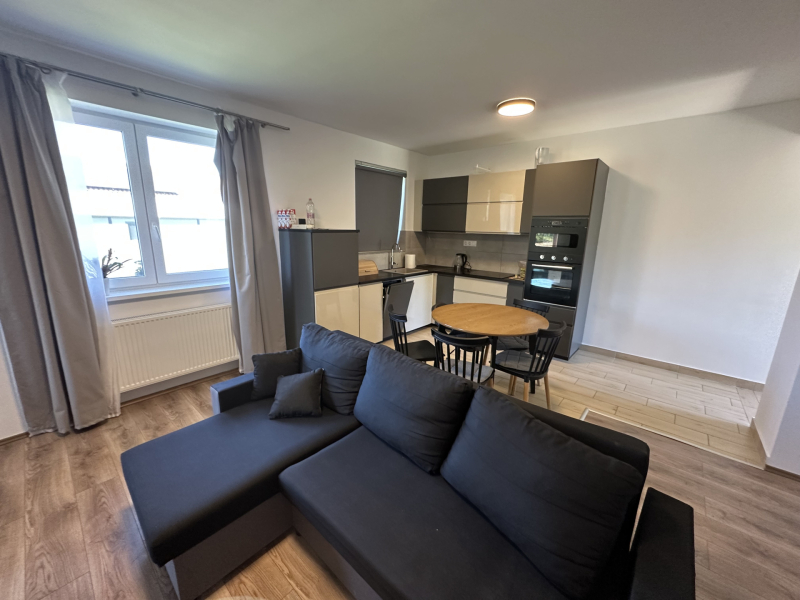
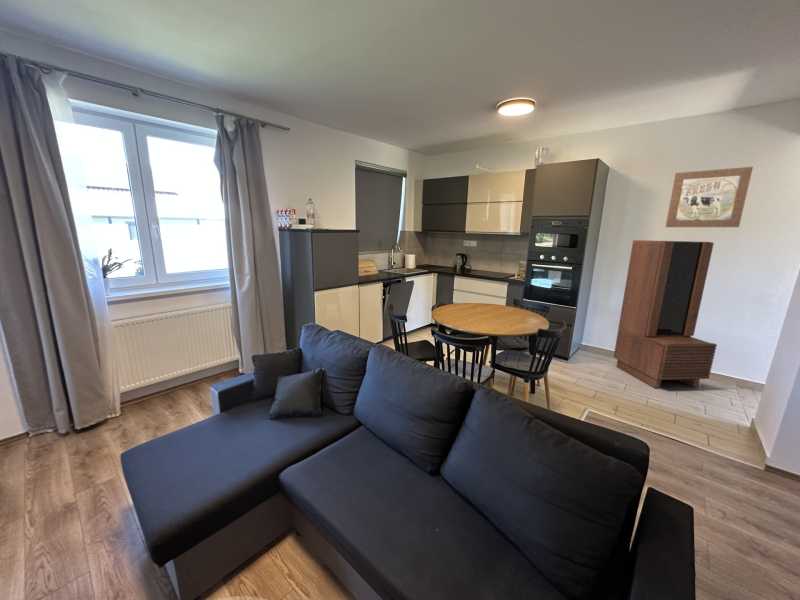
+ wall art [665,166,754,228]
+ cabinet [613,239,718,389]
